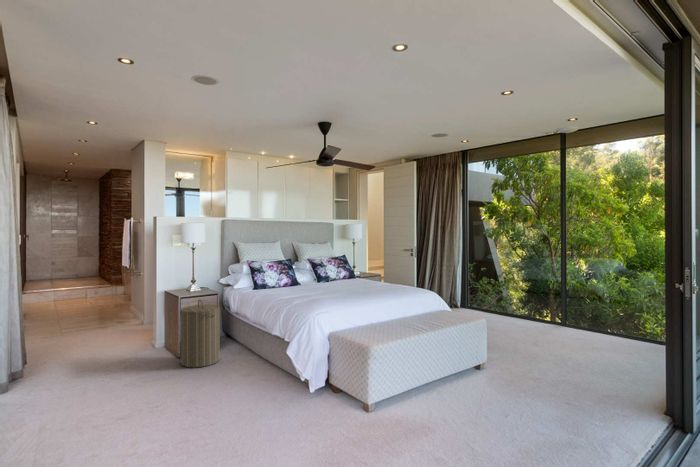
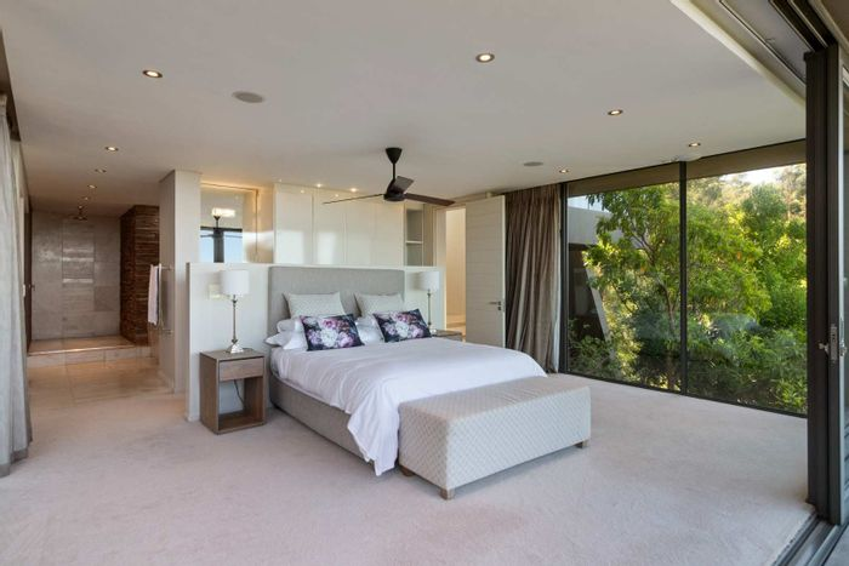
- laundry hamper [179,298,221,369]
